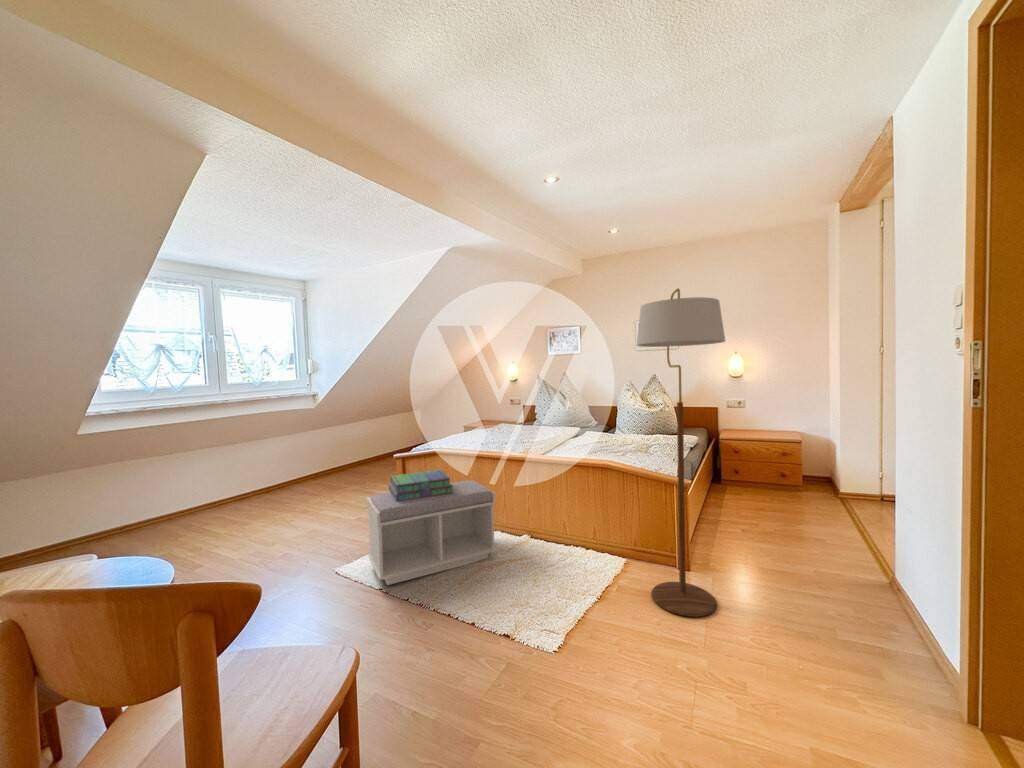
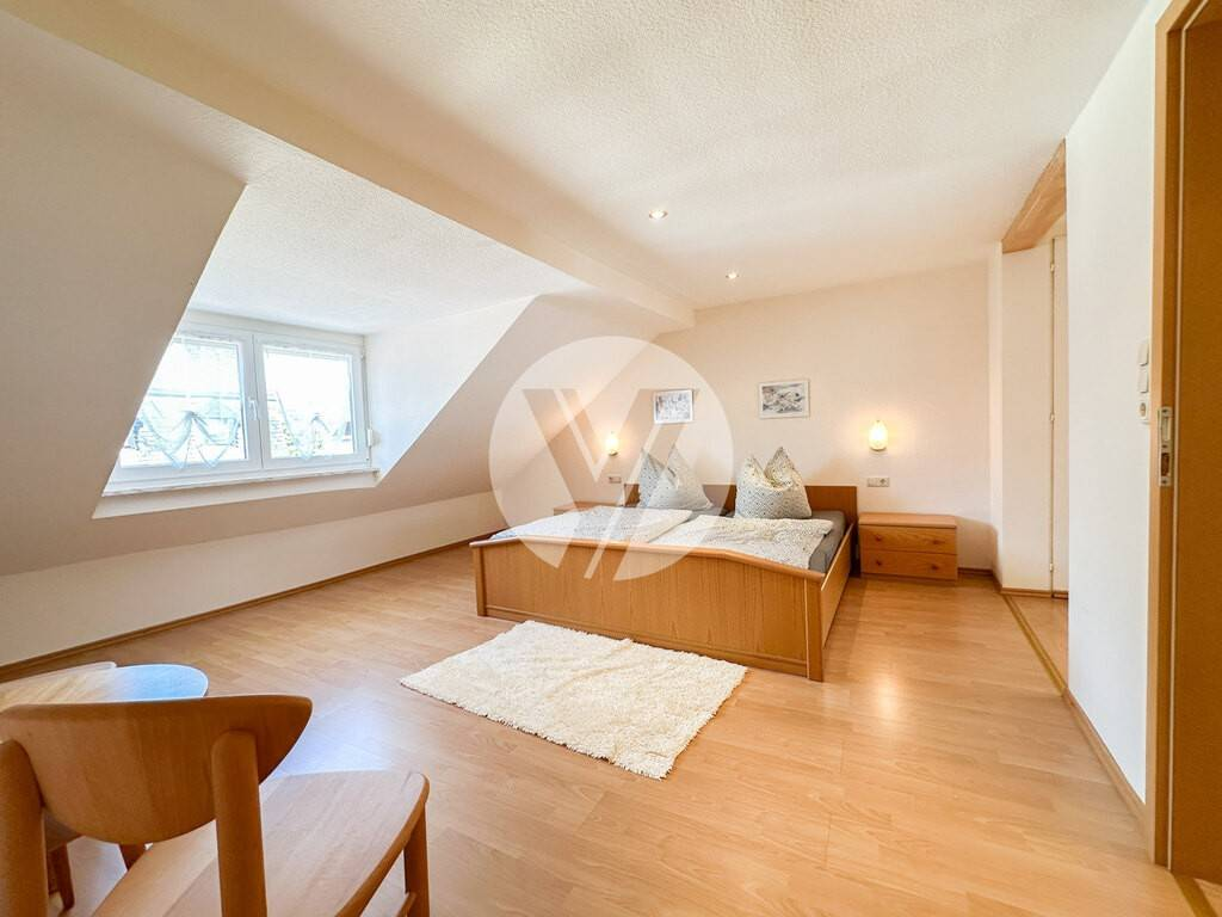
- bench [366,479,497,586]
- stack of books [388,469,453,501]
- floor lamp [636,287,726,618]
